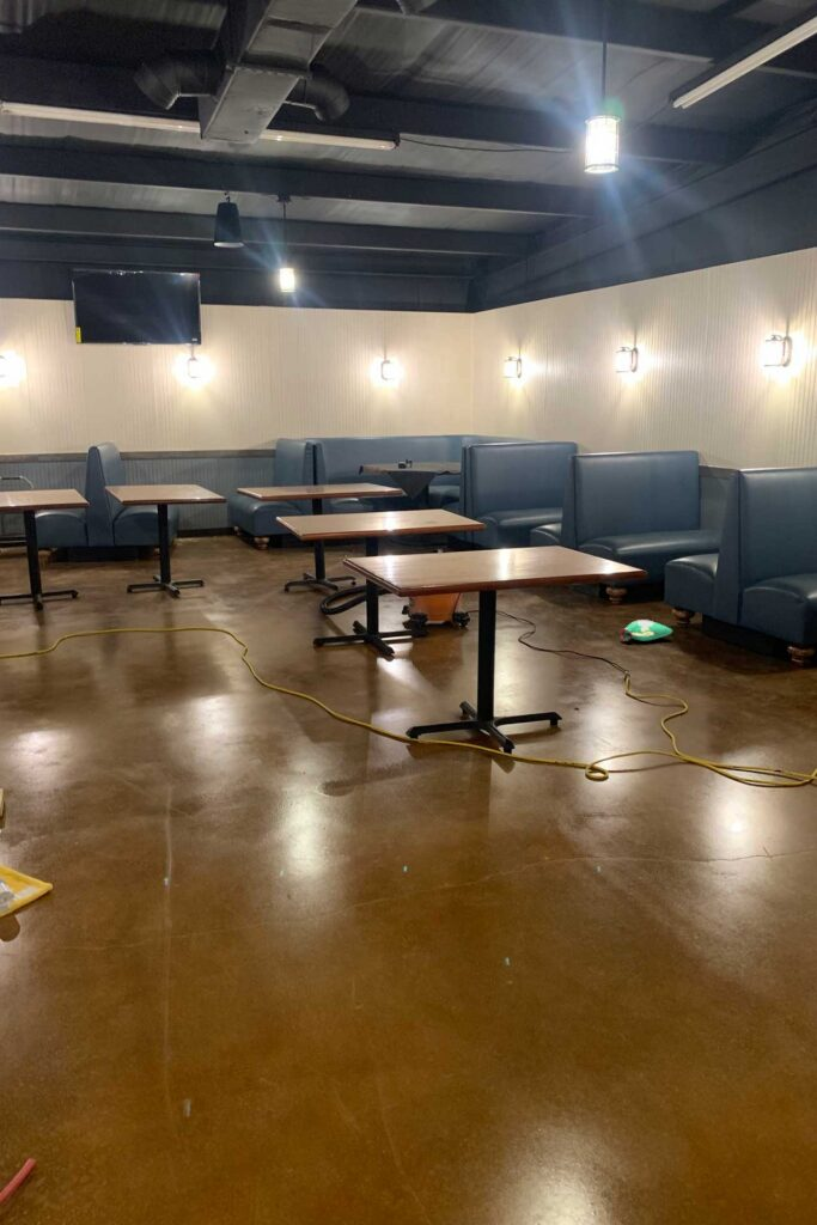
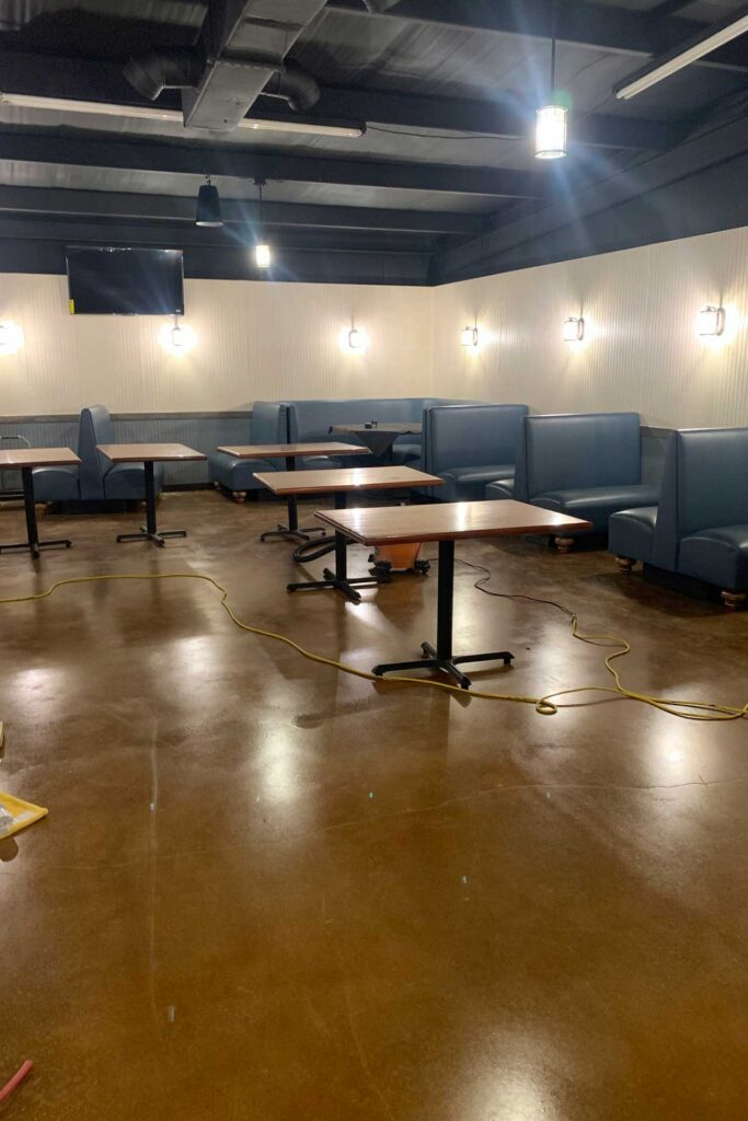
- bag [618,618,673,642]
